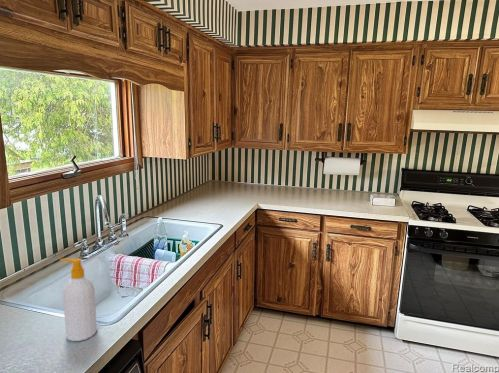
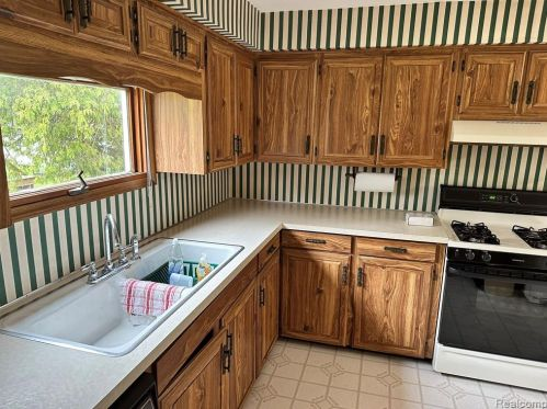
- soap bottle [59,257,98,342]
